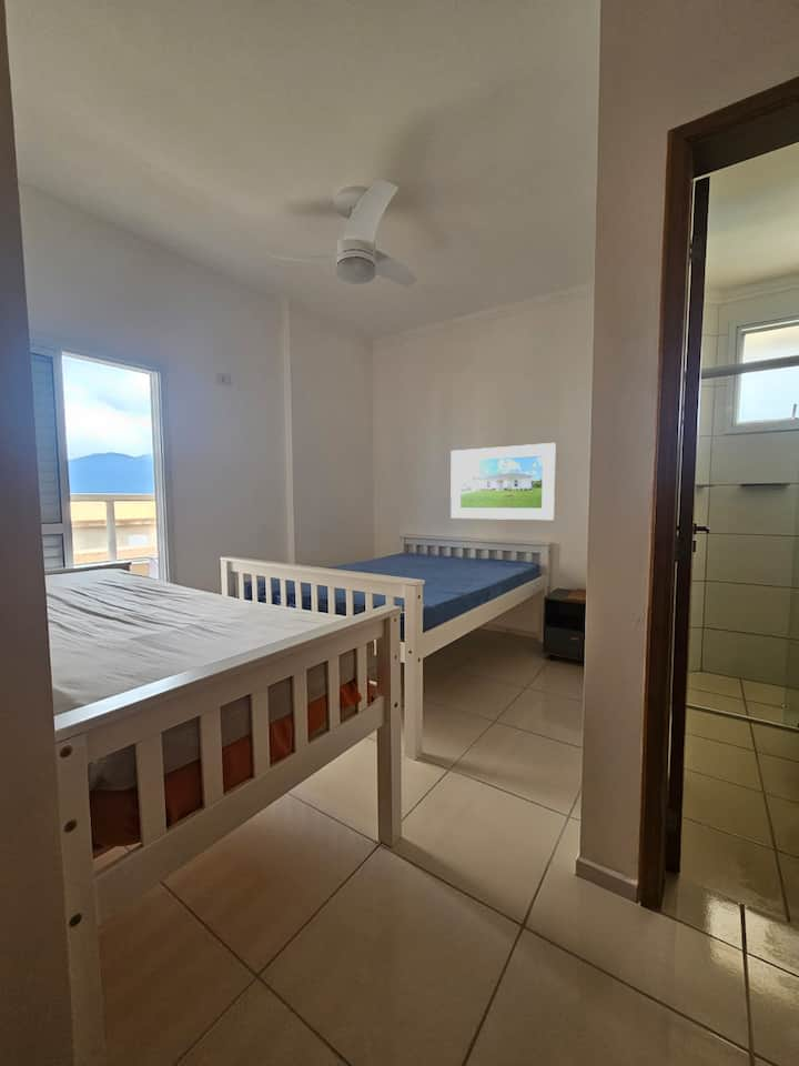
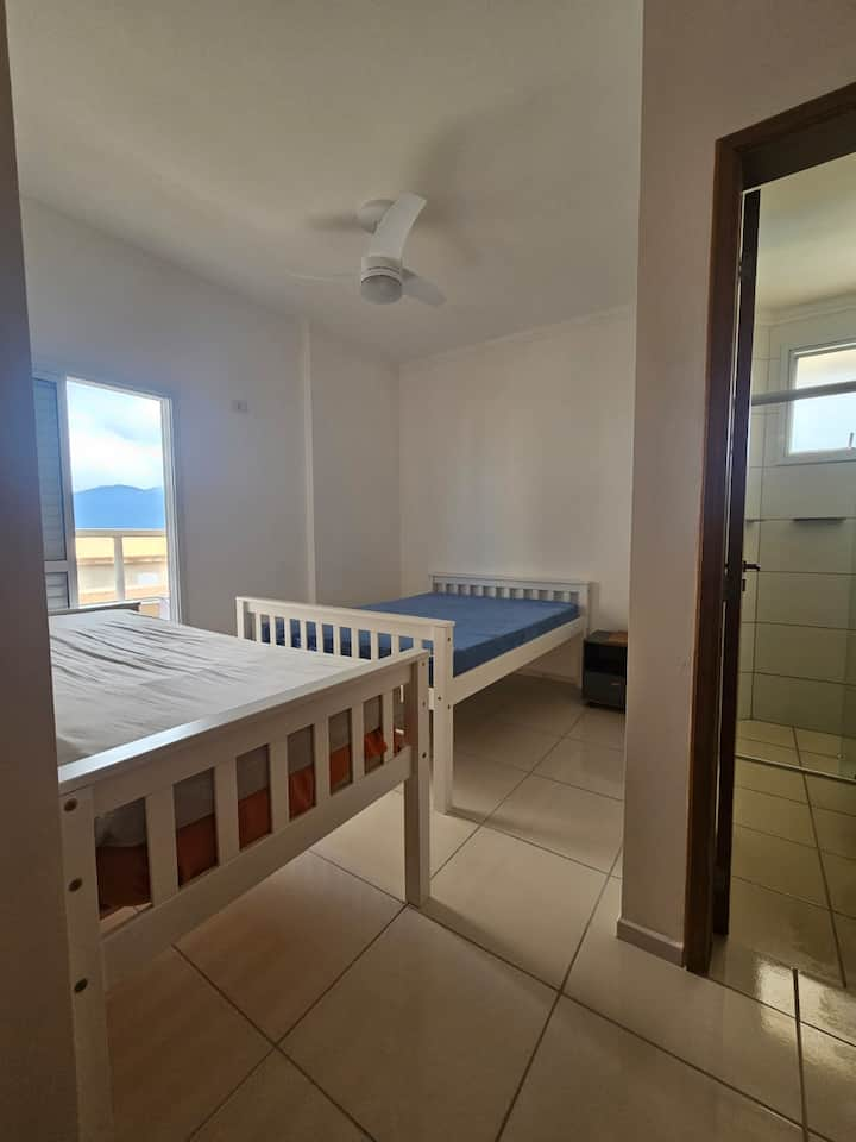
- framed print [449,442,557,521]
